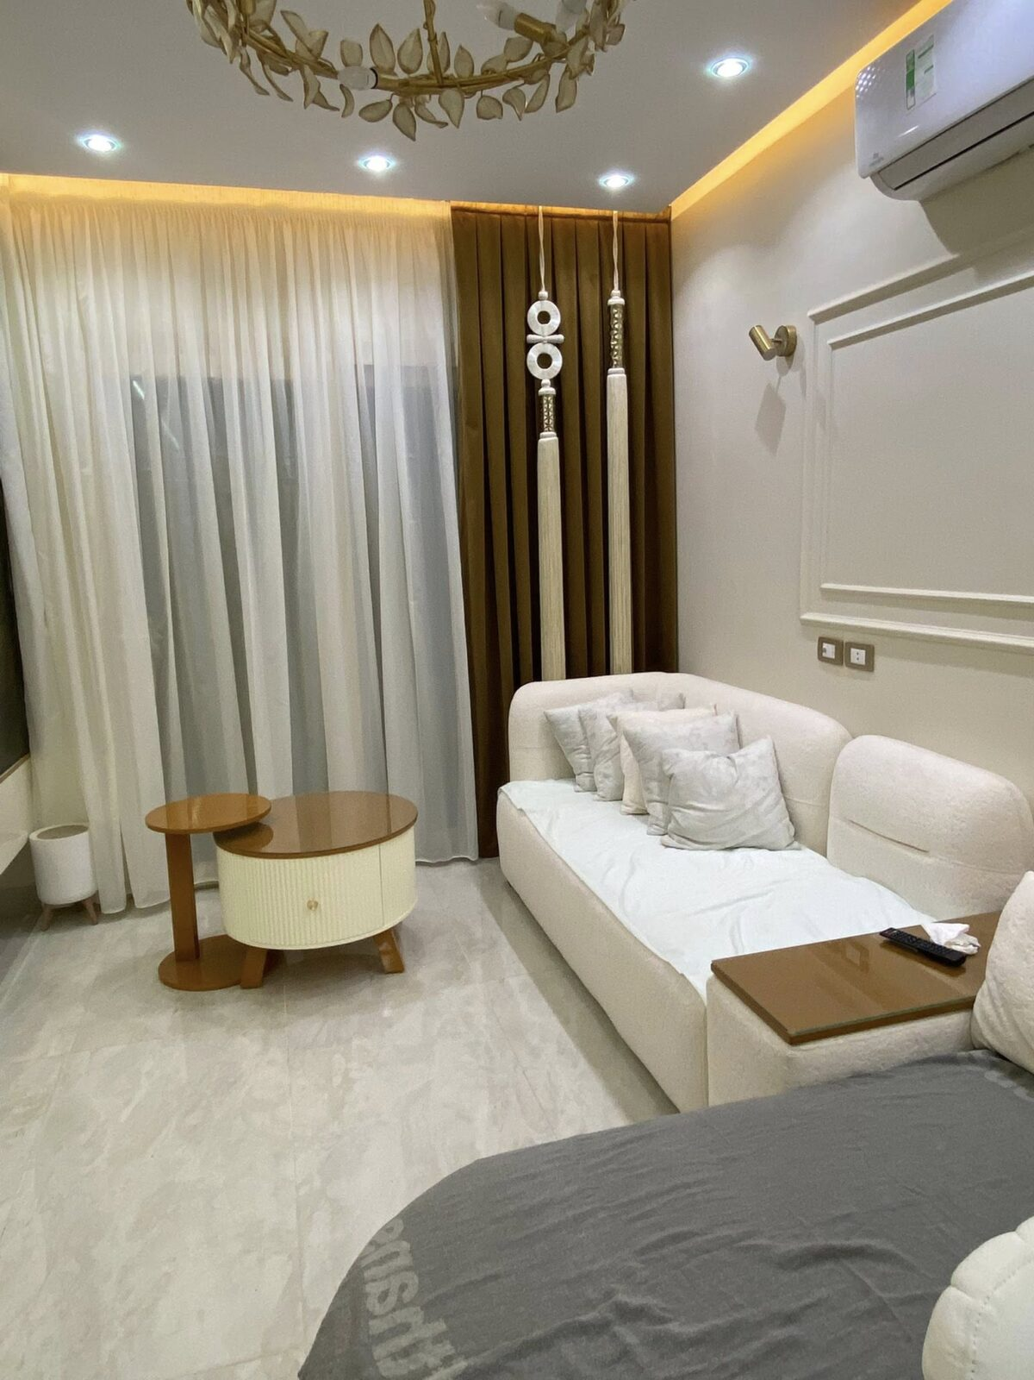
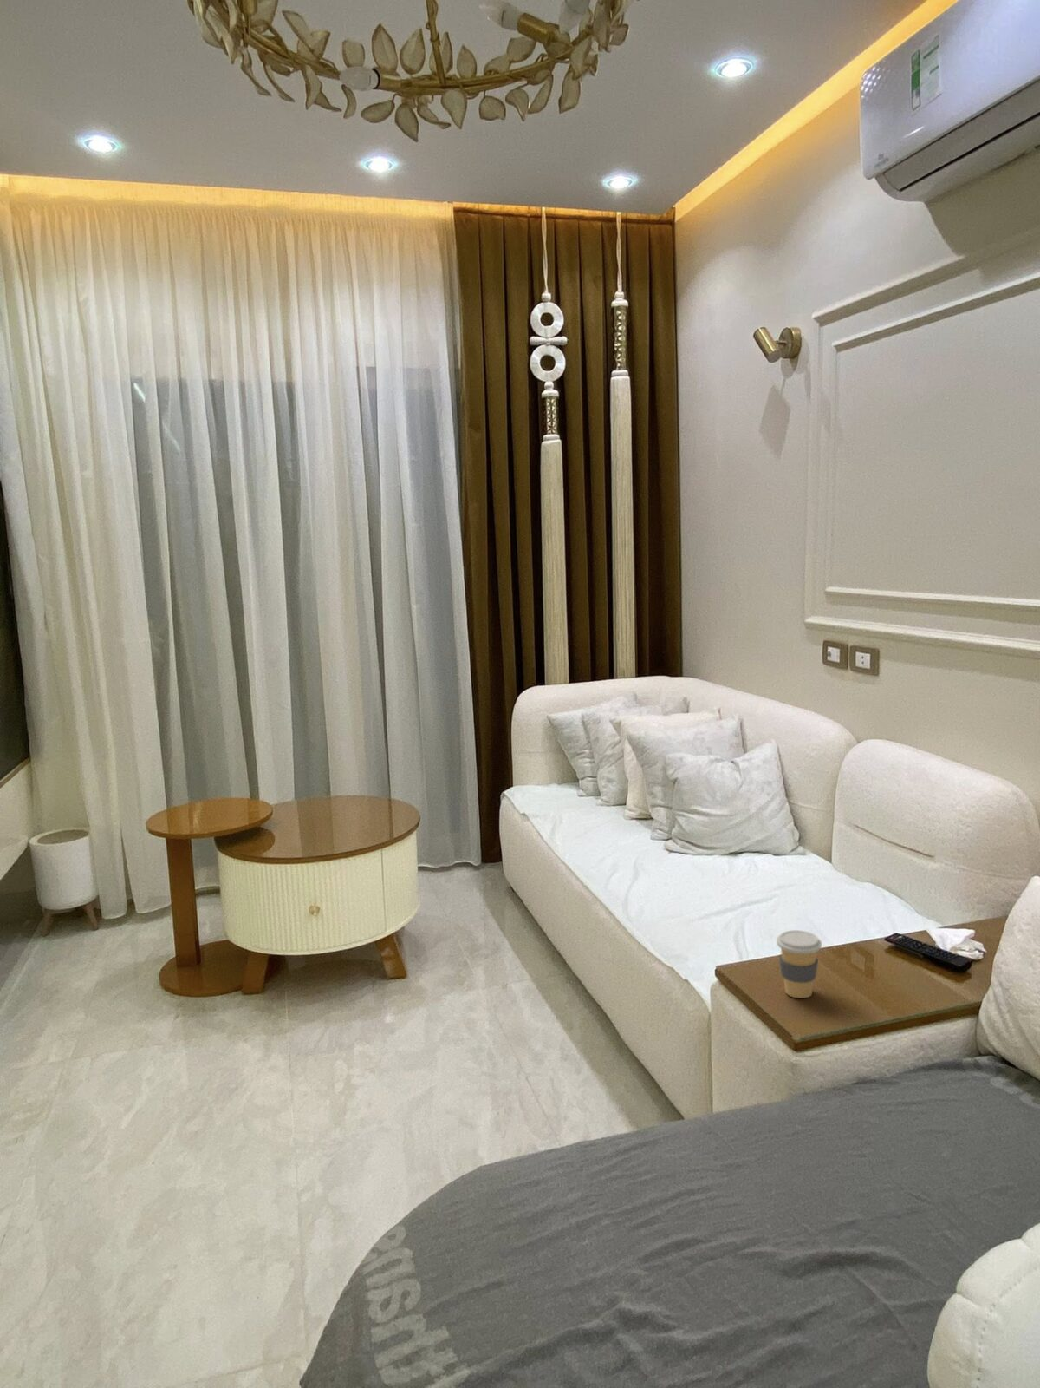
+ coffee cup [776,929,823,999]
